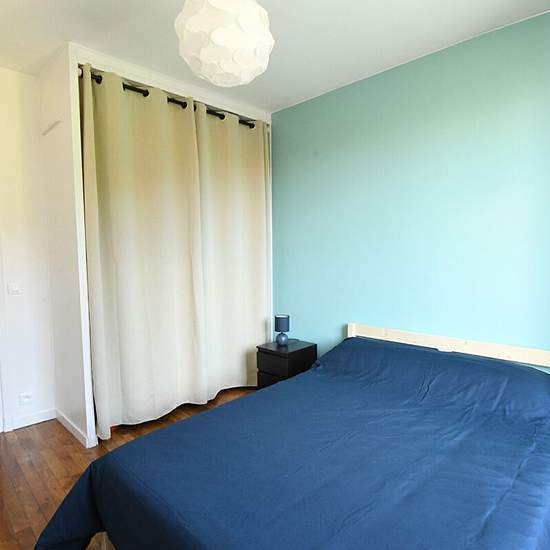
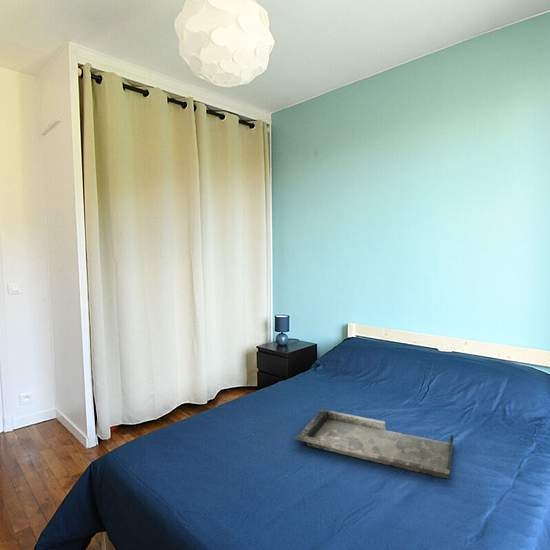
+ tray [294,408,454,479]
